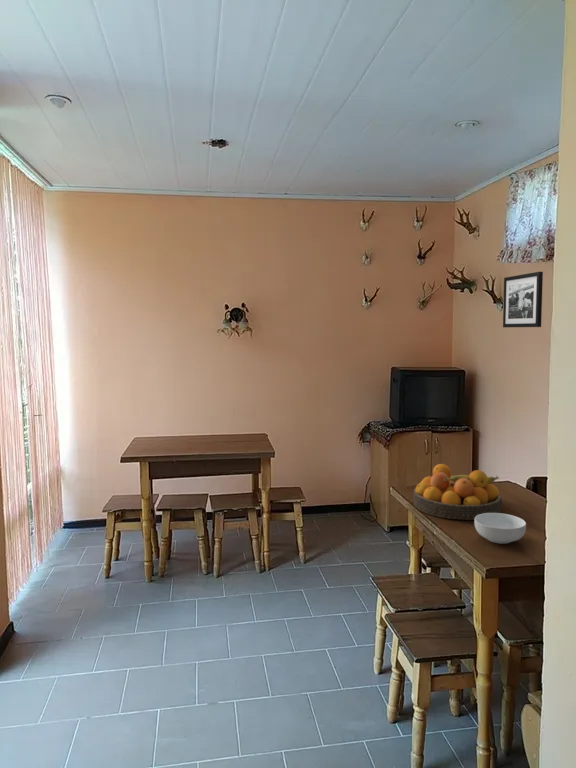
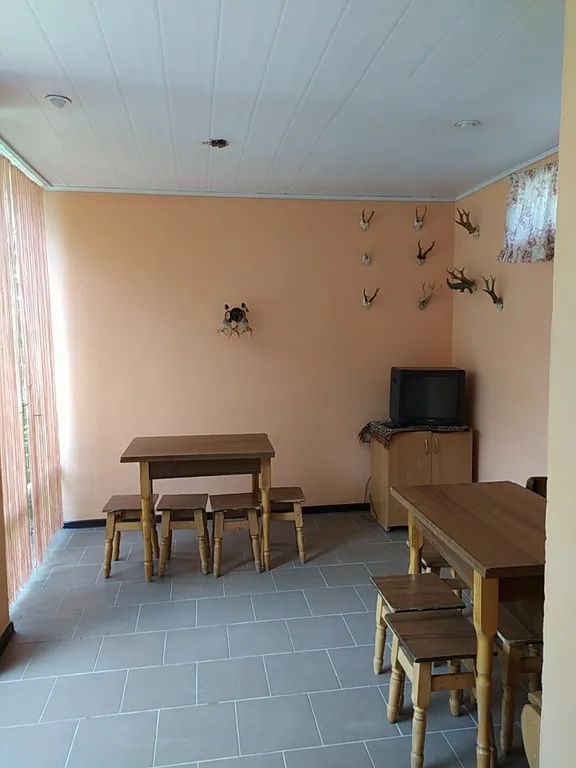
- picture frame [502,271,544,328]
- cereal bowl [473,512,527,545]
- fruit bowl [412,463,503,521]
